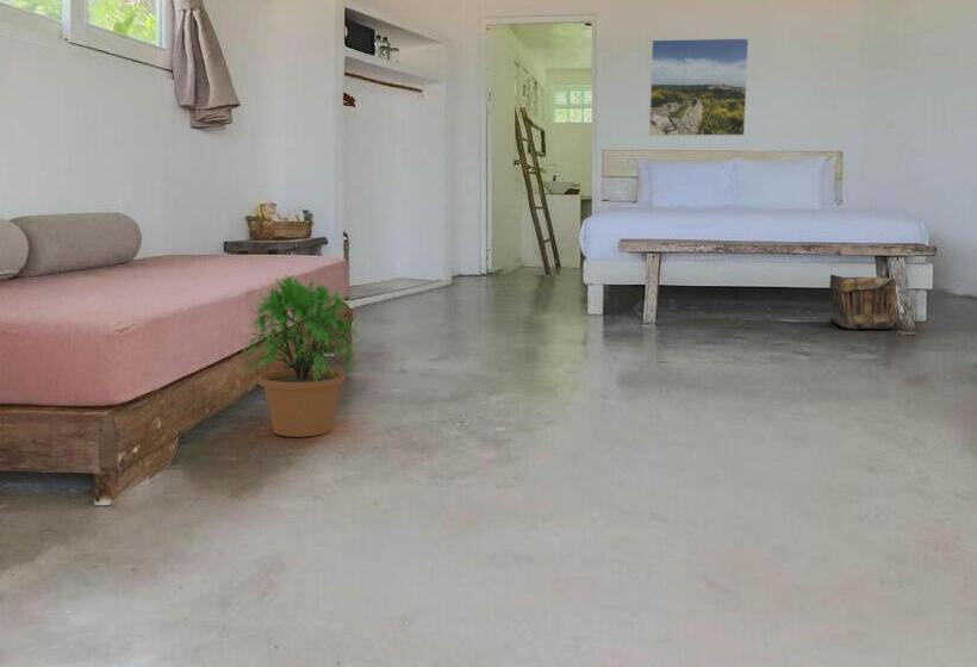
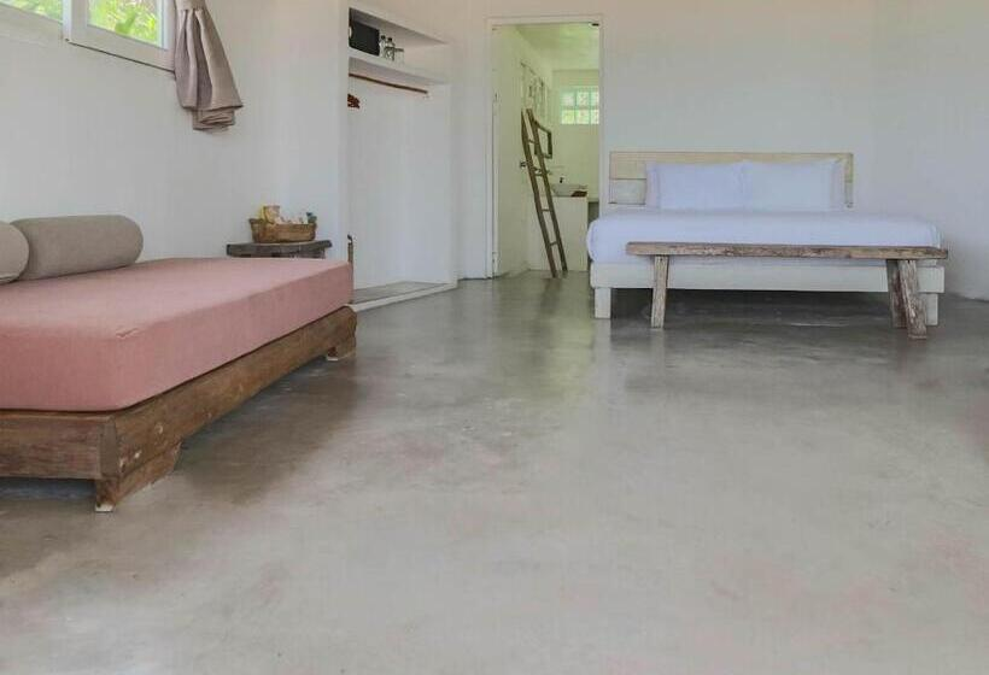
- potted plant [239,273,360,438]
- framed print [648,37,749,137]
- pouch [828,274,897,330]
